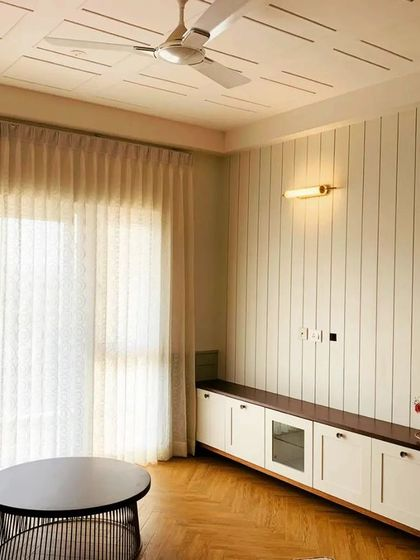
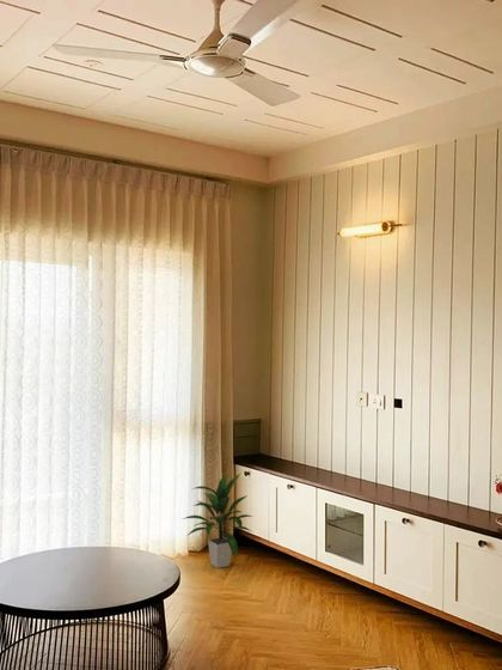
+ indoor plant [182,471,253,570]
